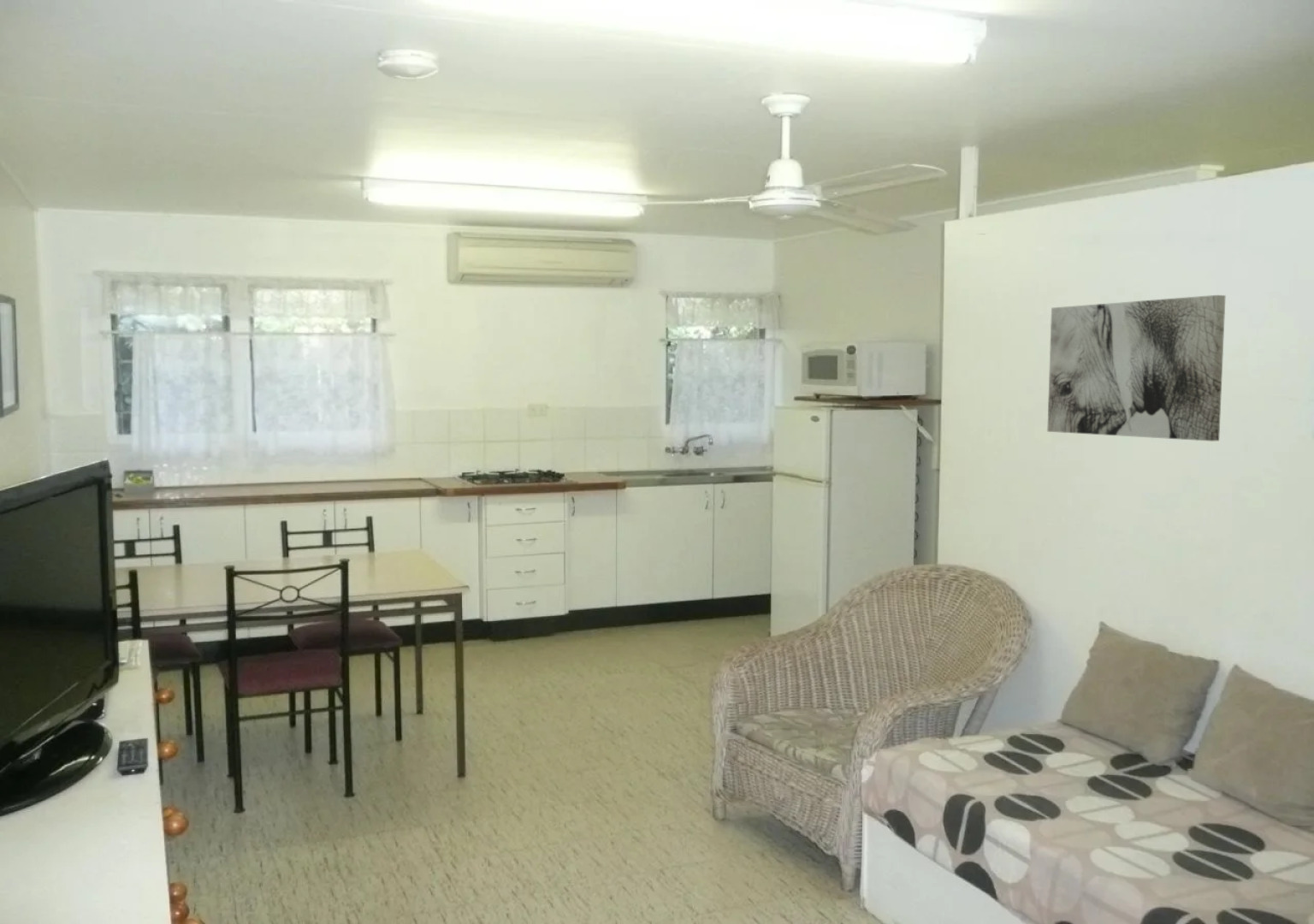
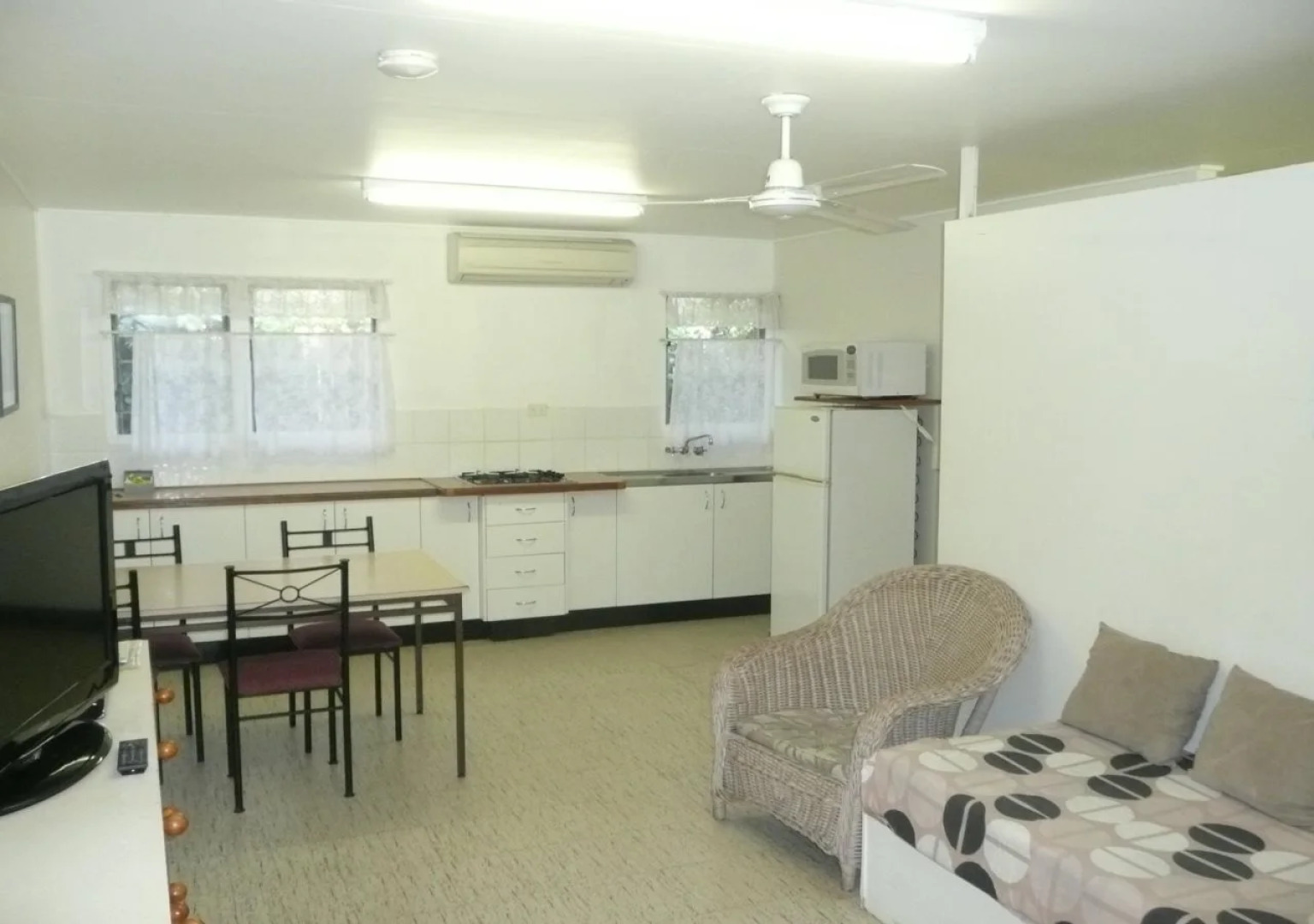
- wall art [1046,294,1227,441]
